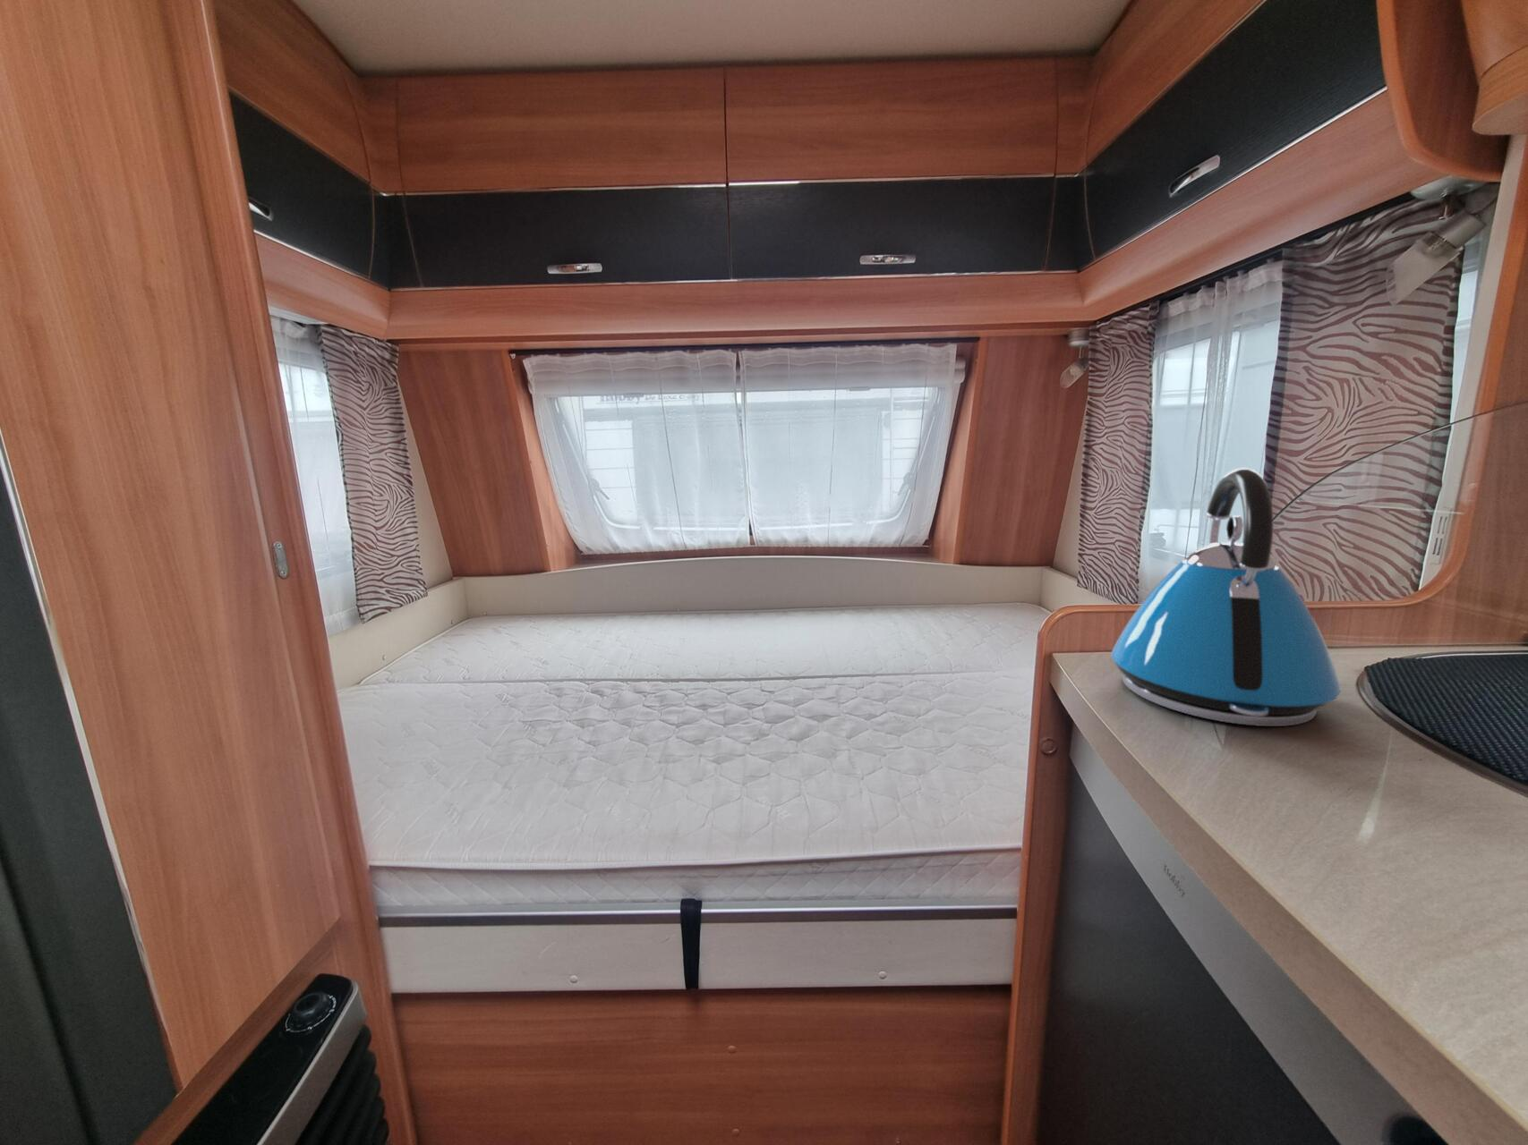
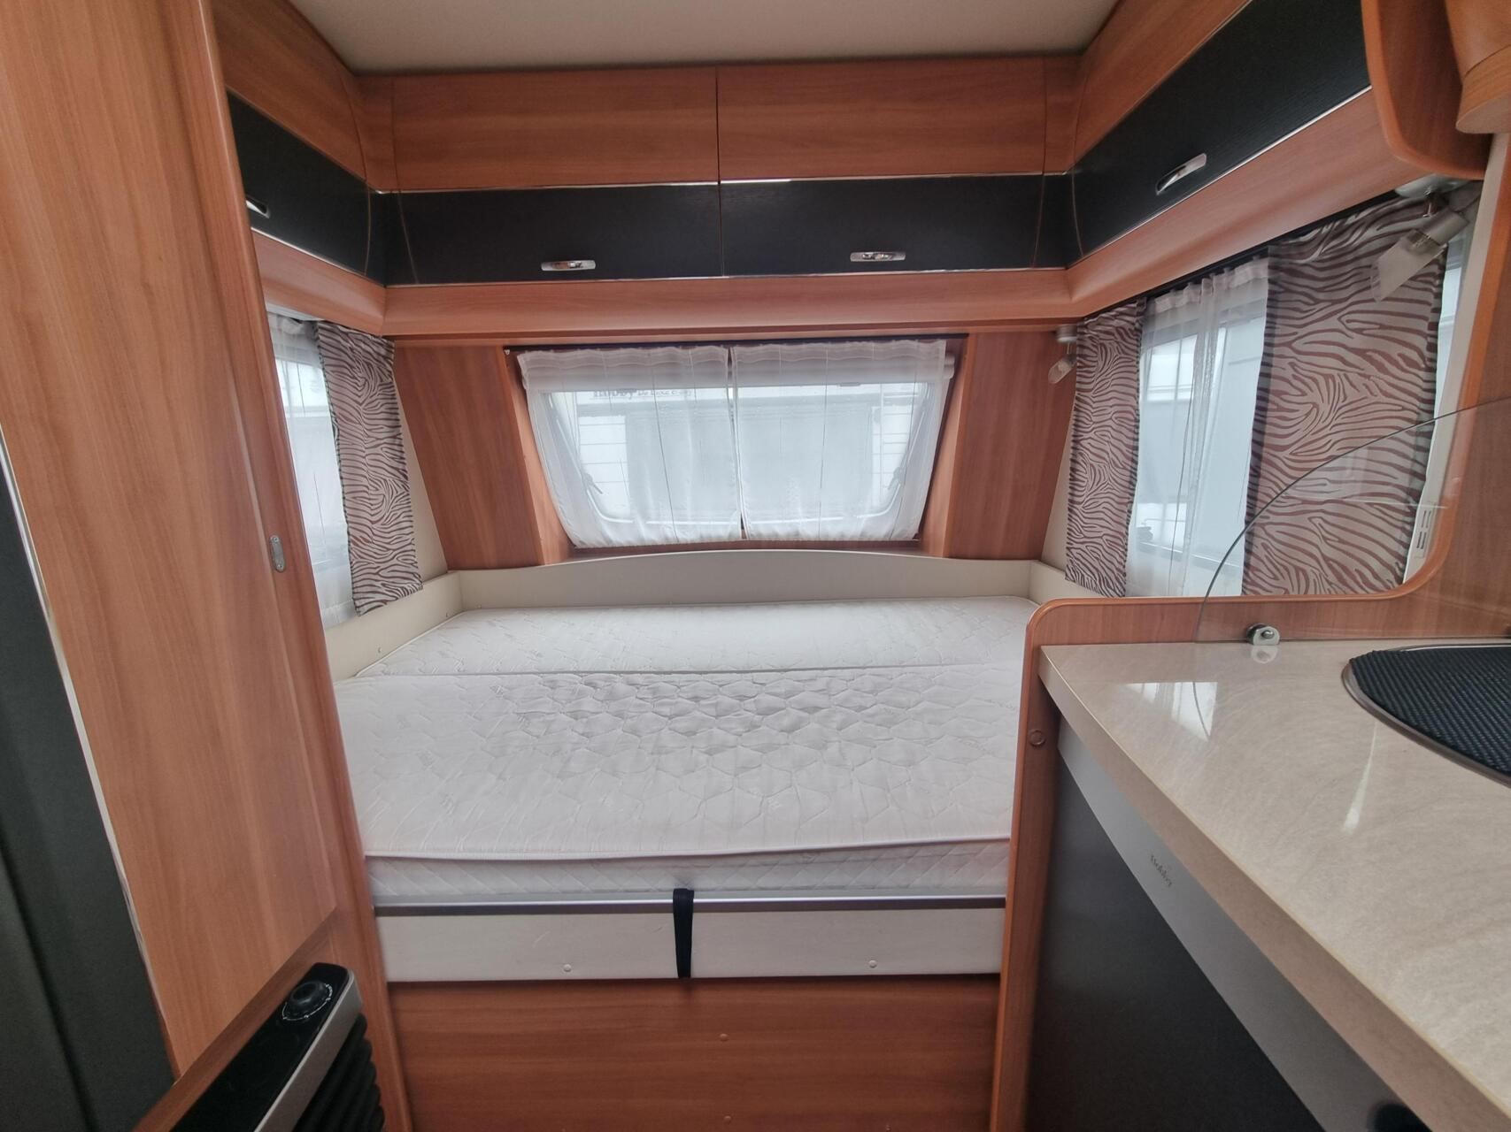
- kettle [1111,467,1342,728]
